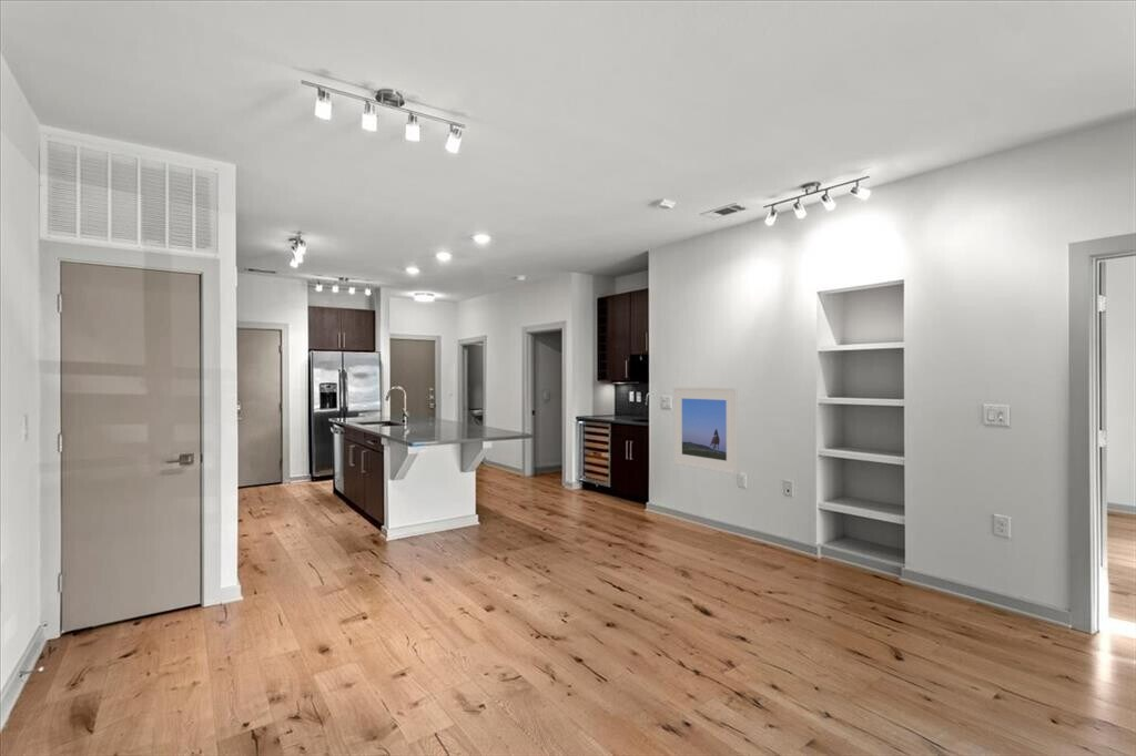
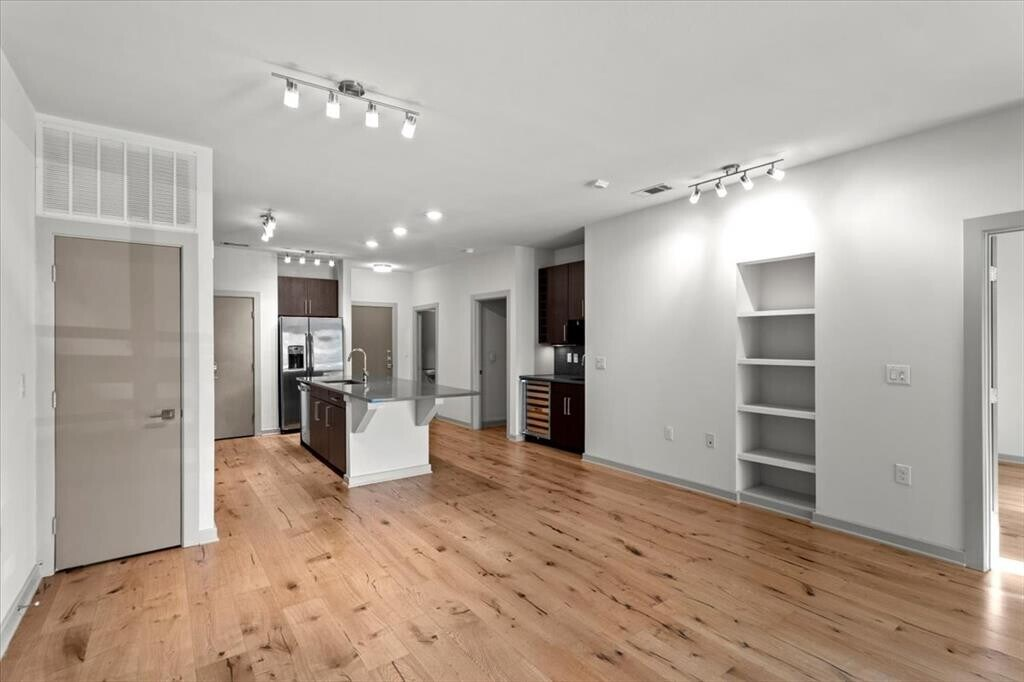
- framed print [672,386,739,476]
